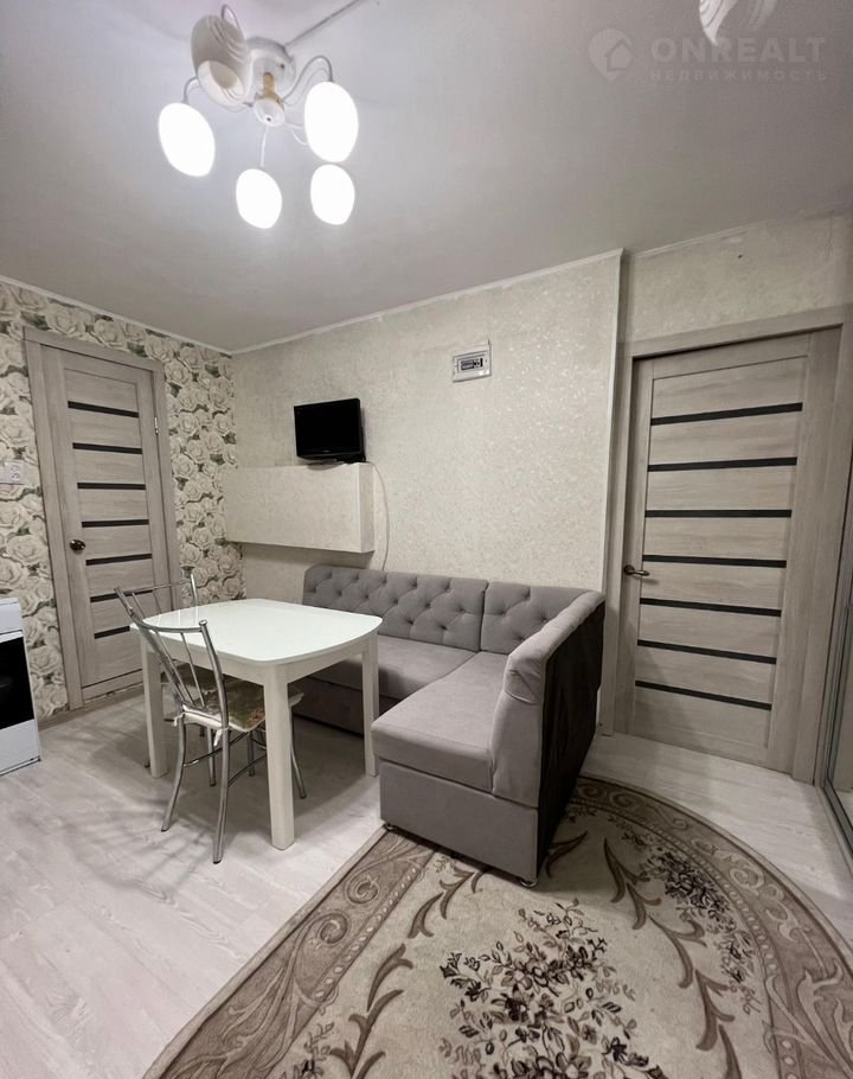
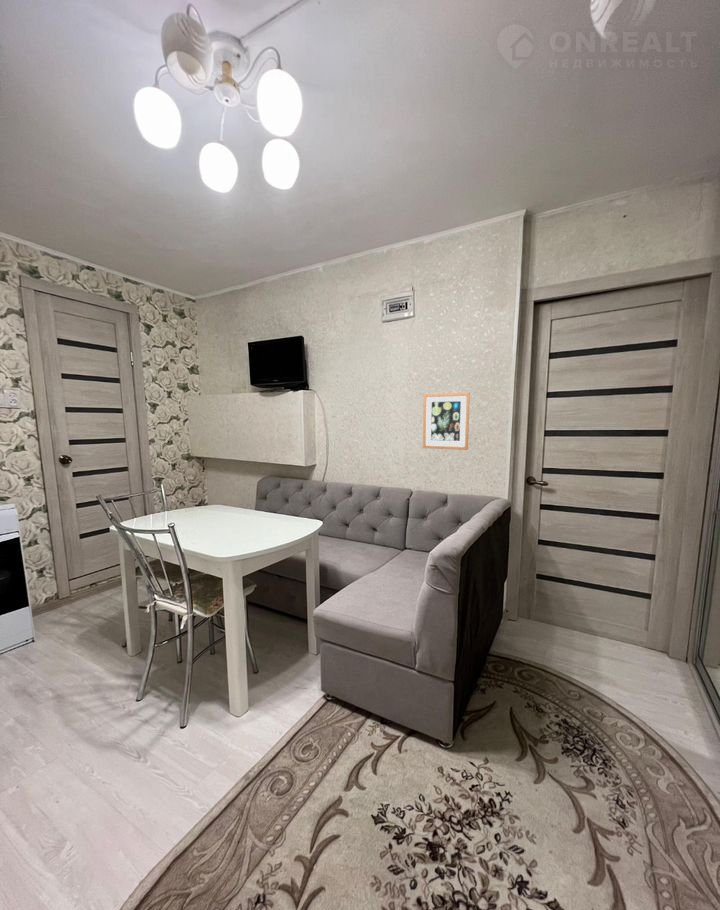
+ wall art [422,391,471,451]
